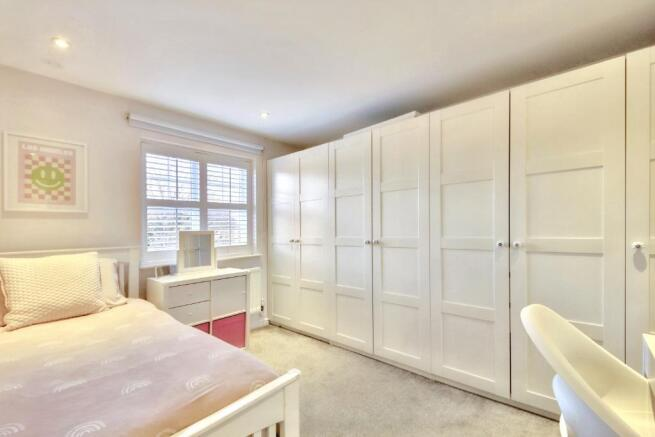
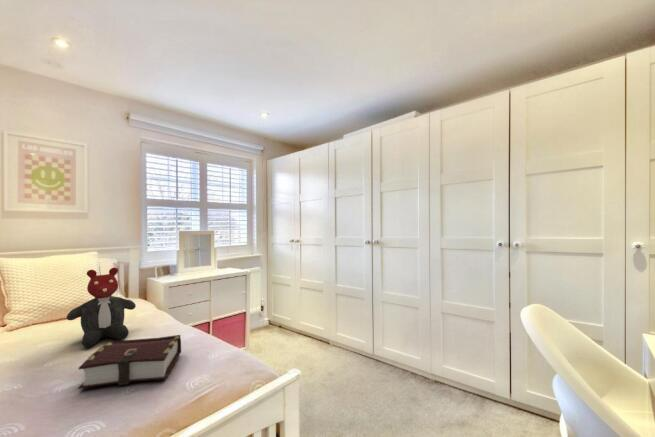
+ book [77,334,182,390]
+ teddy bear [65,267,137,348]
